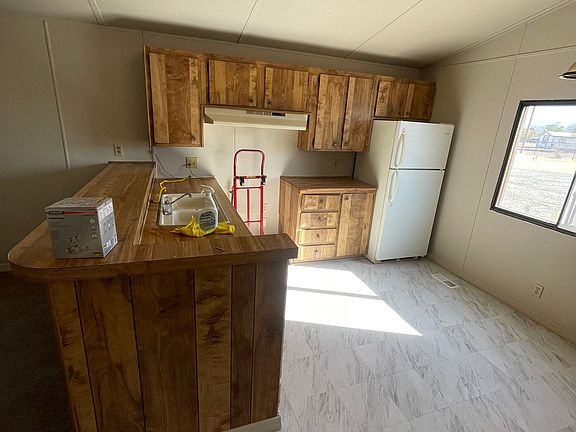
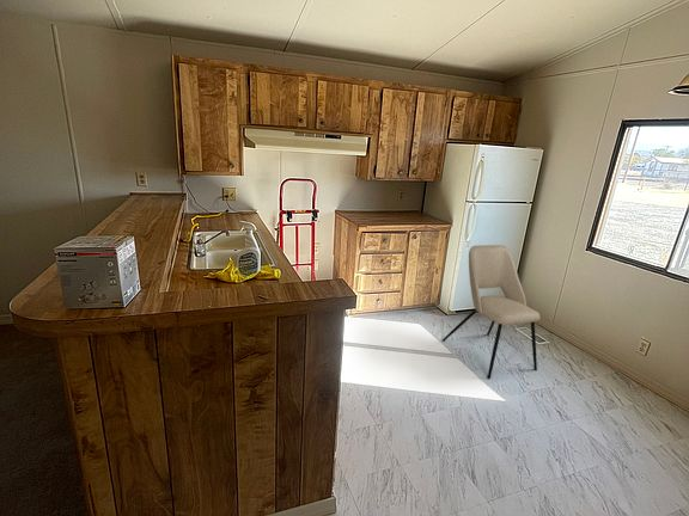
+ dining chair [441,244,542,380]
